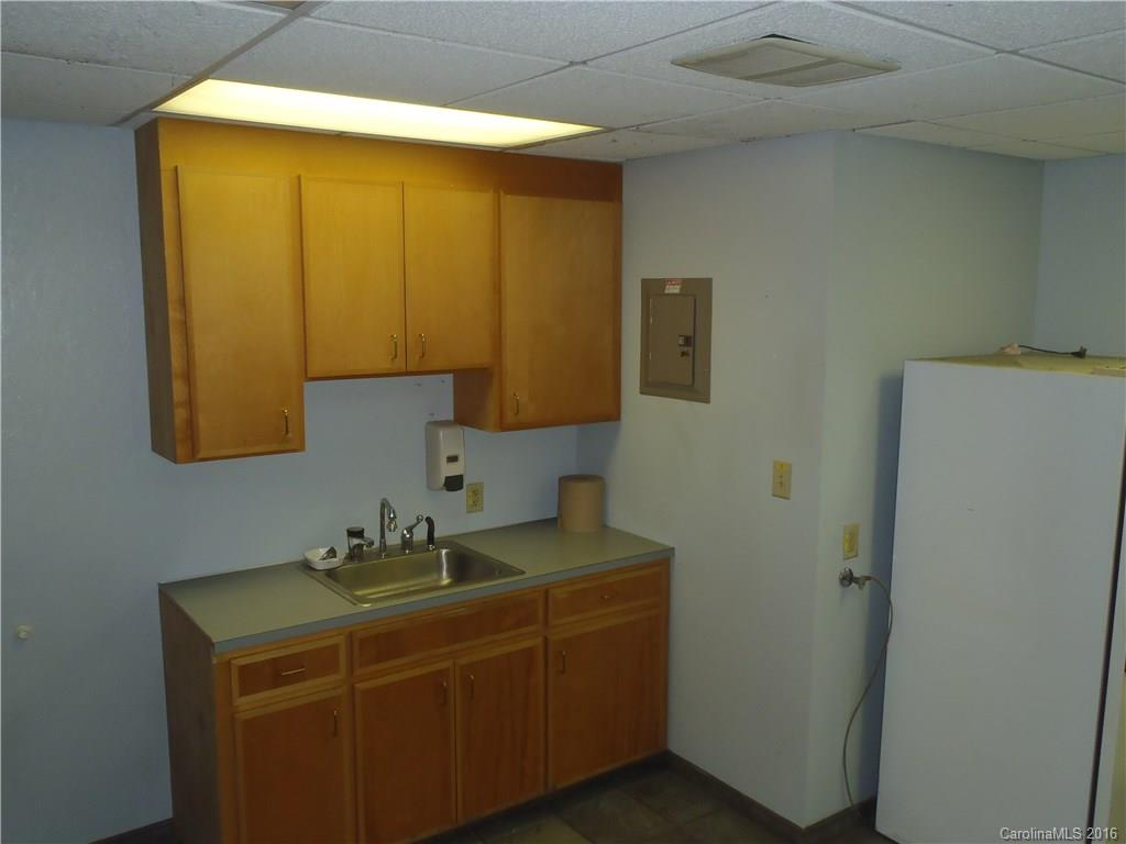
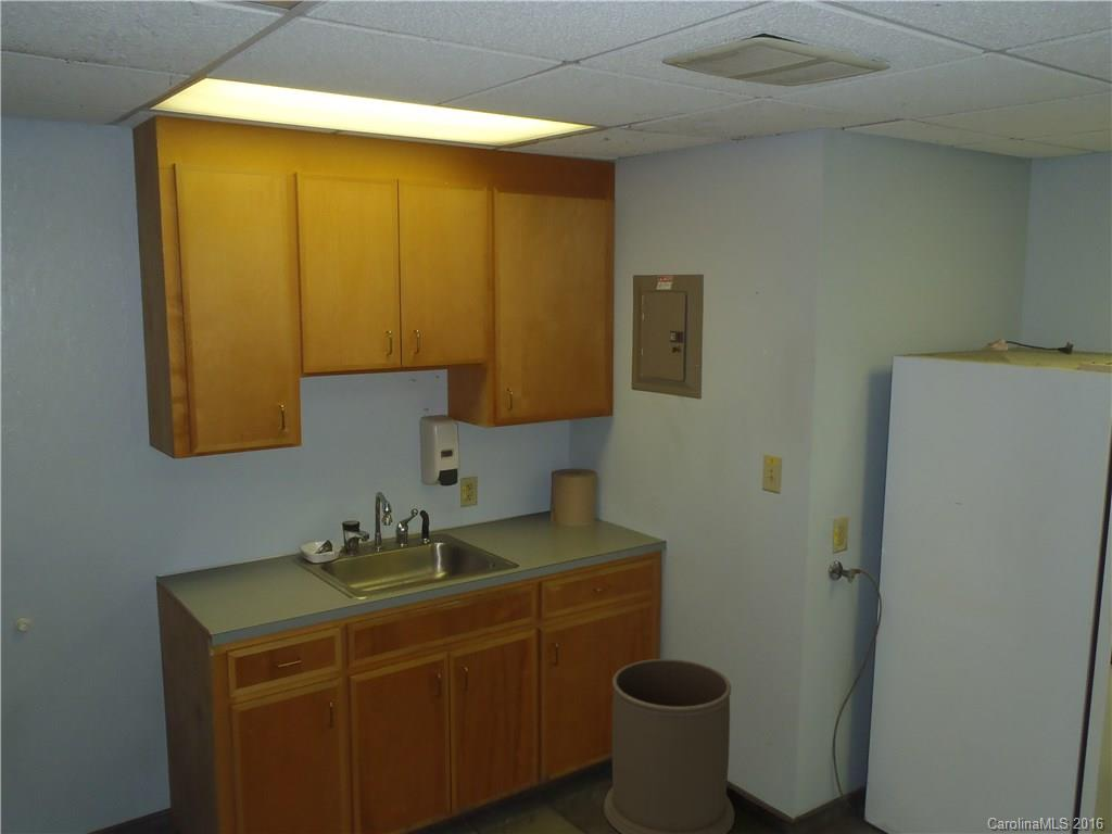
+ trash can [603,658,735,834]
